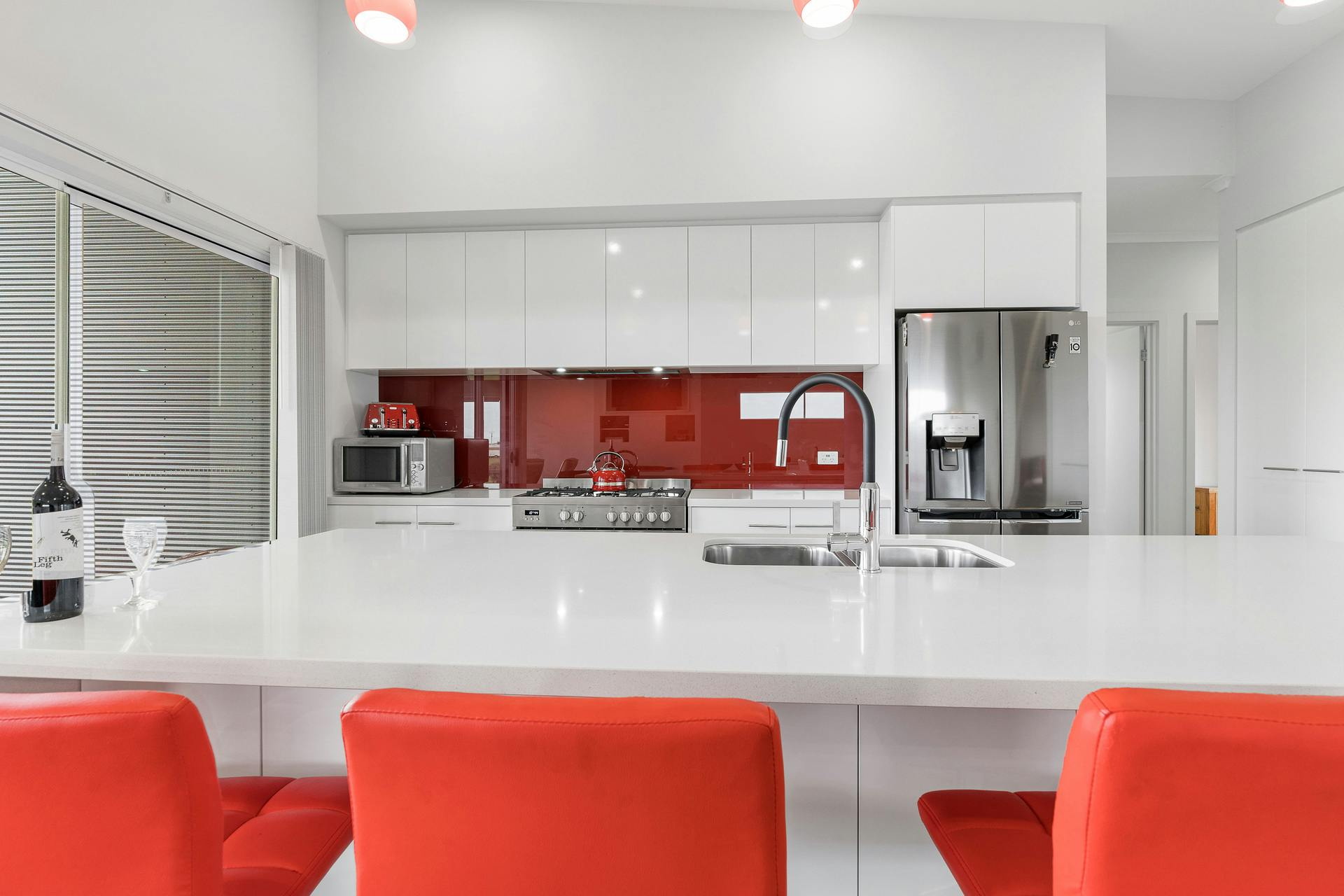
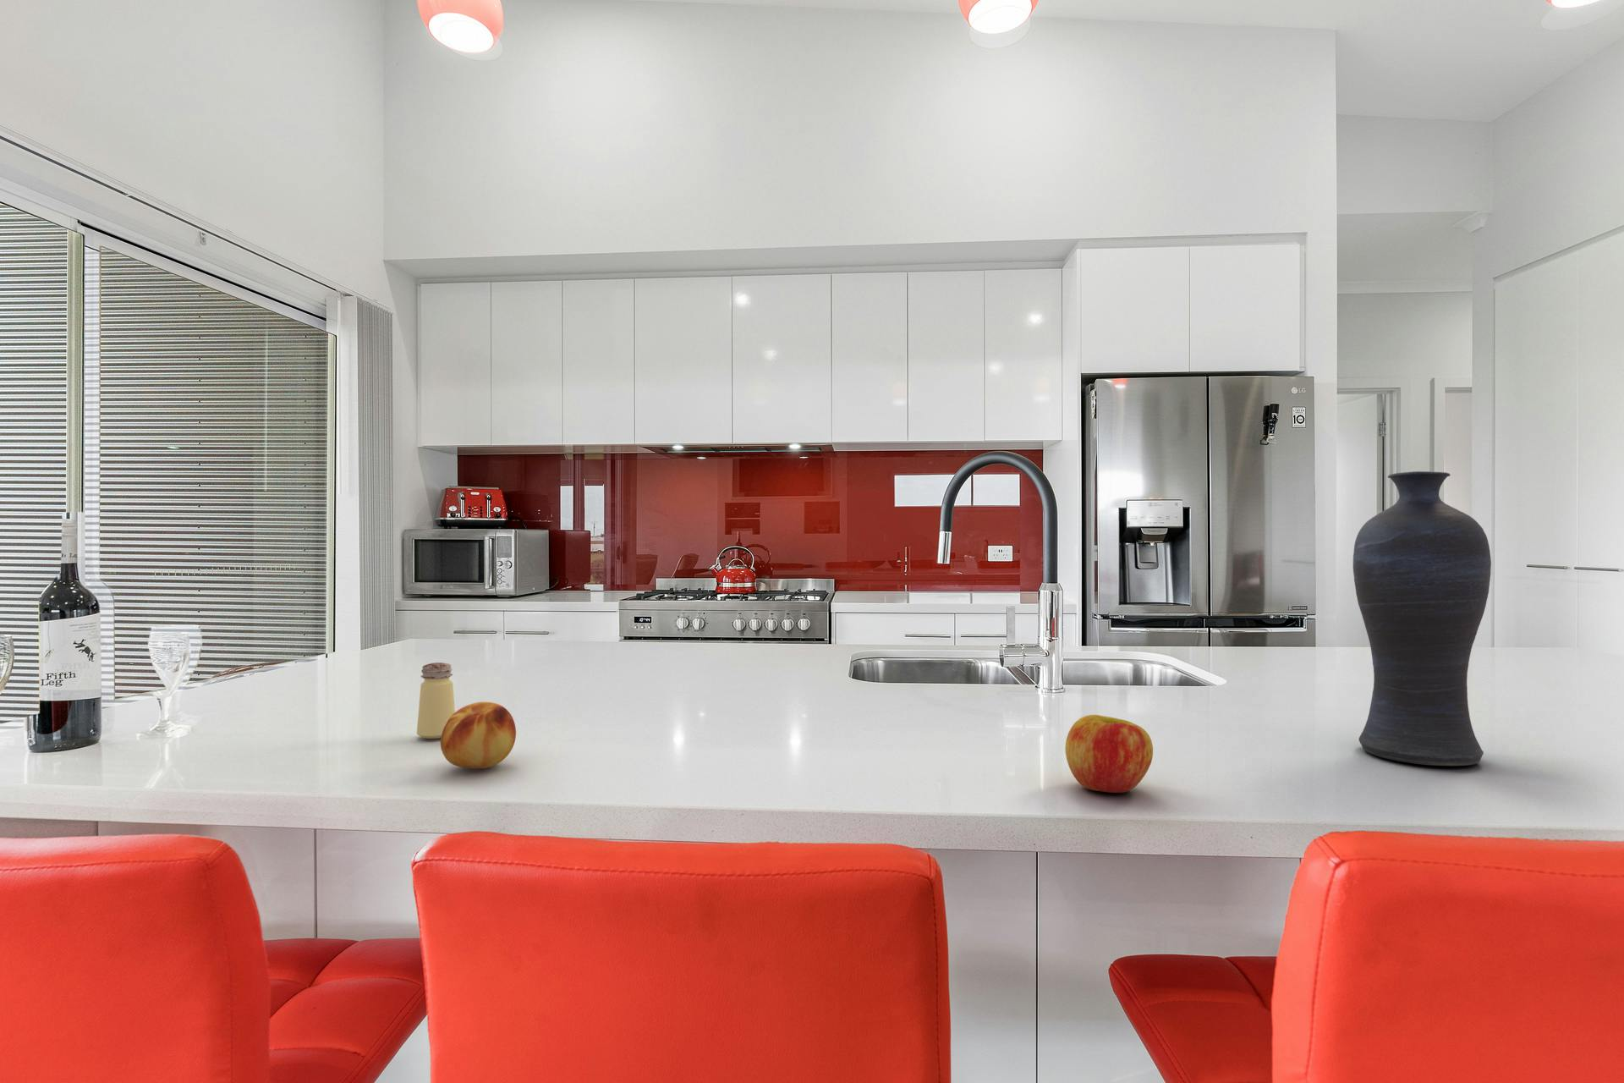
+ fruit [440,701,517,769]
+ vase [1352,470,1492,766]
+ apple [1065,714,1154,794]
+ saltshaker [416,661,456,740]
